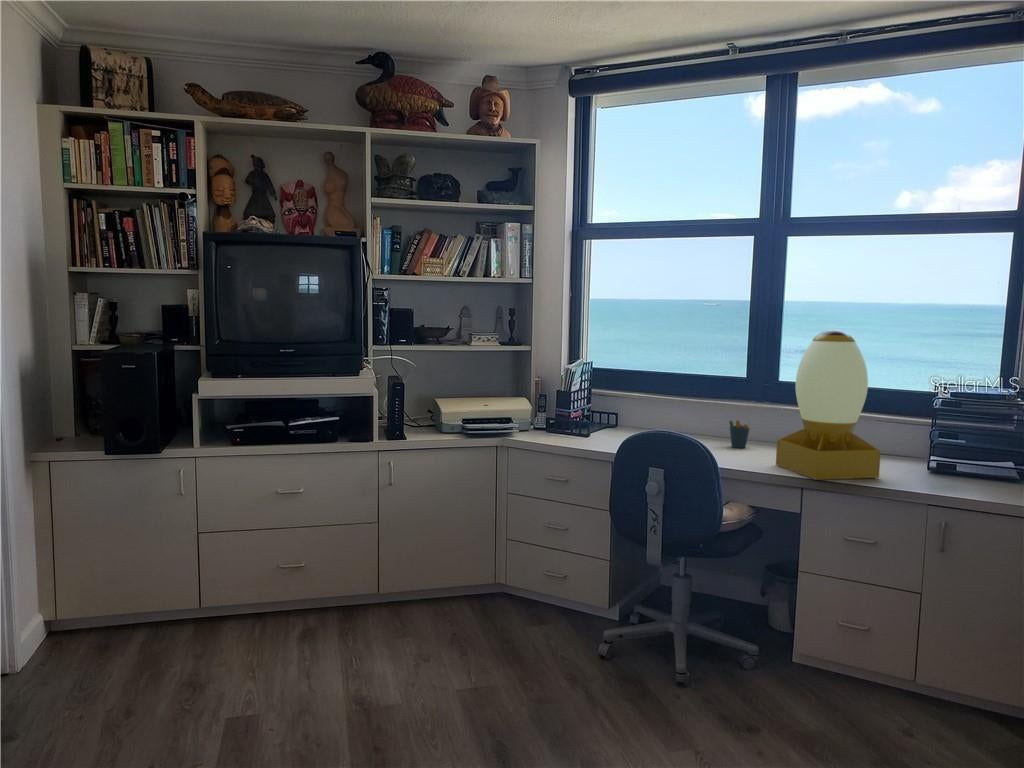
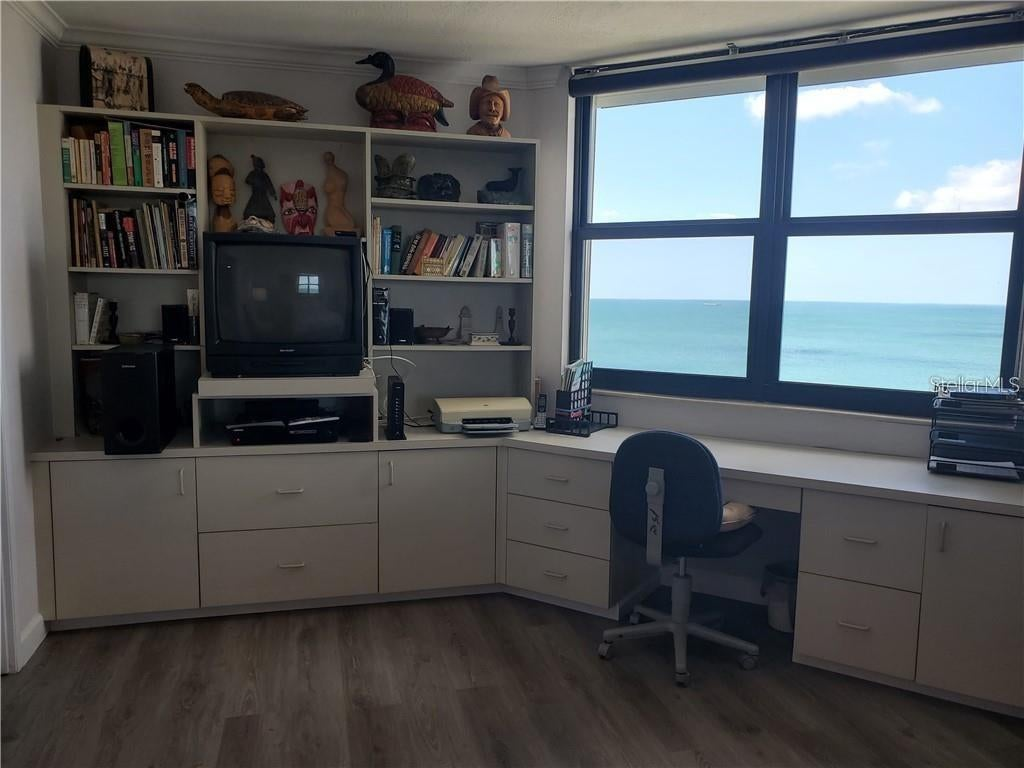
- pen holder [728,416,752,449]
- desk lamp [775,328,882,481]
